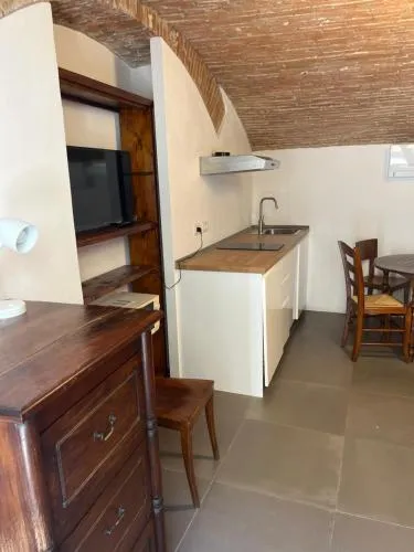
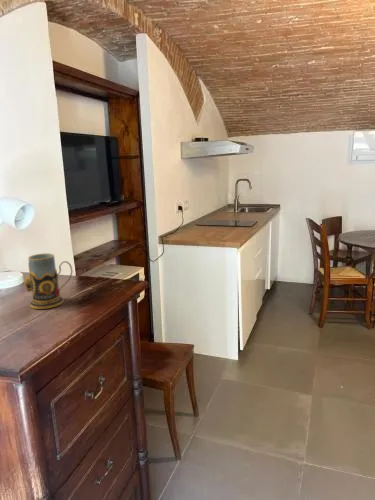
+ mug [23,252,73,310]
